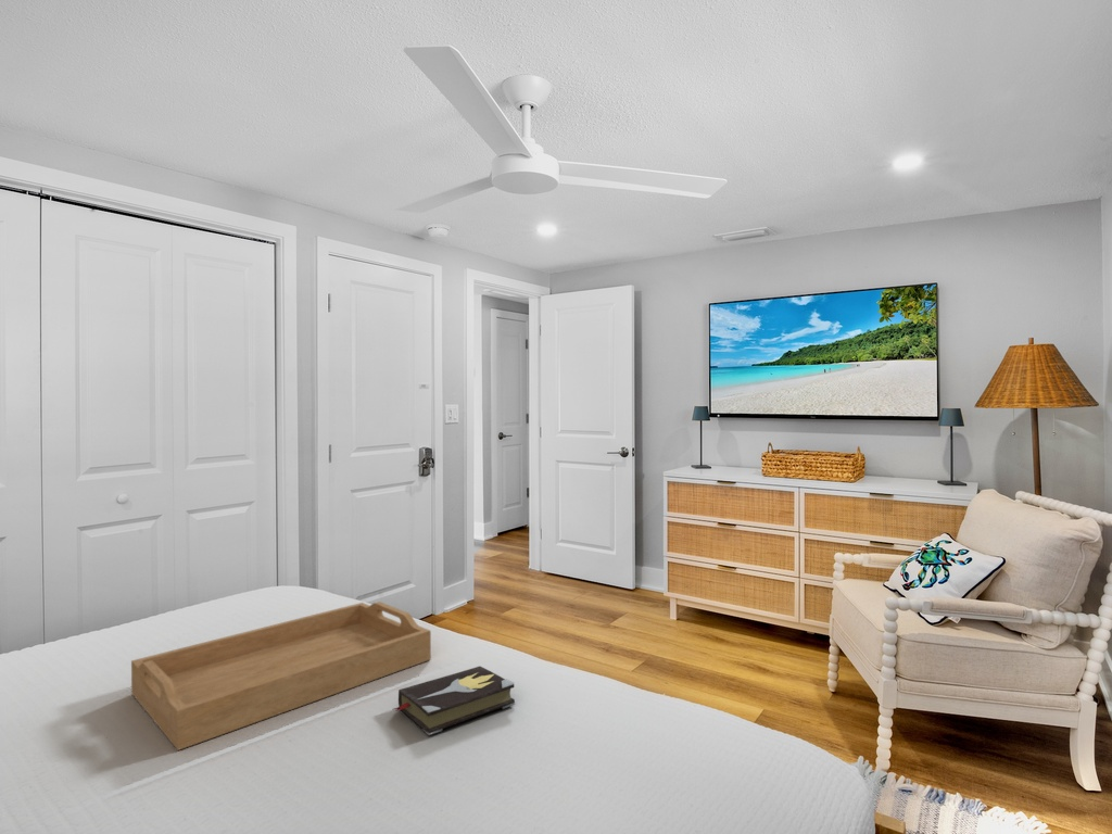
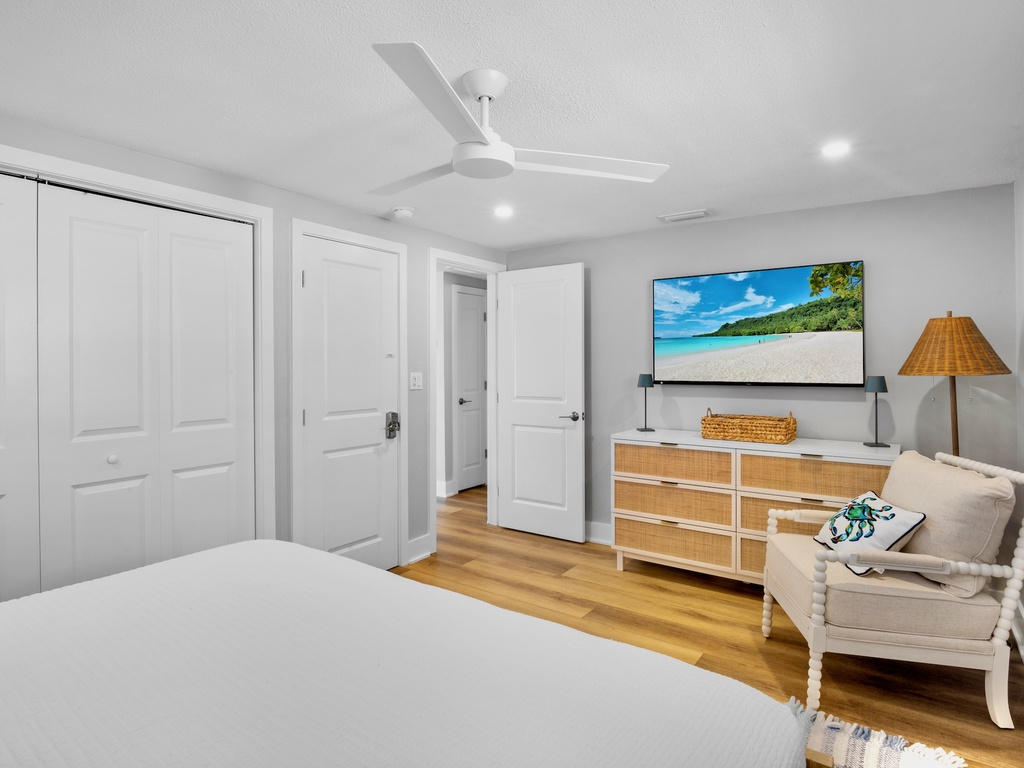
- serving tray [130,601,432,751]
- hardback book [391,666,516,736]
